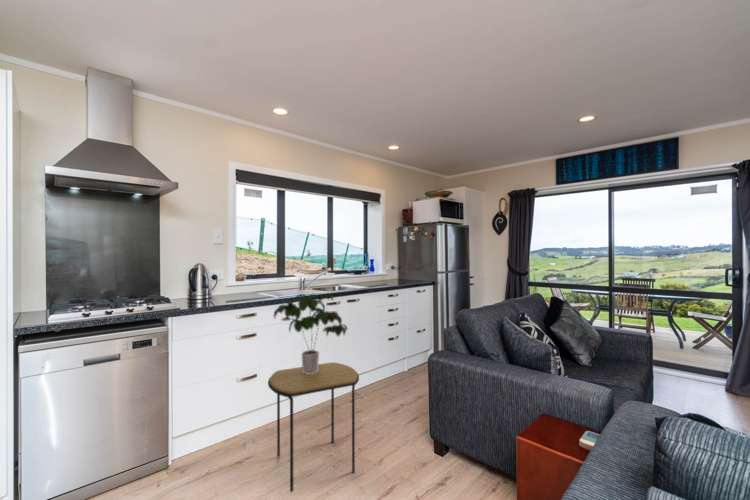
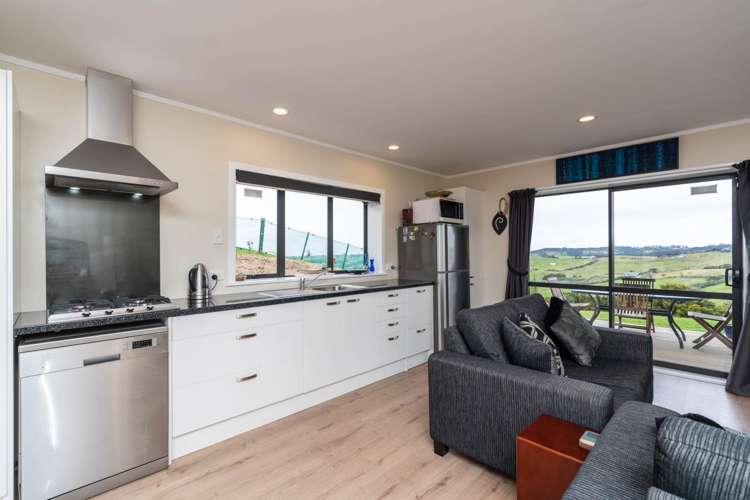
- side table [267,361,360,493]
- potted plant [273,293,349,374]
